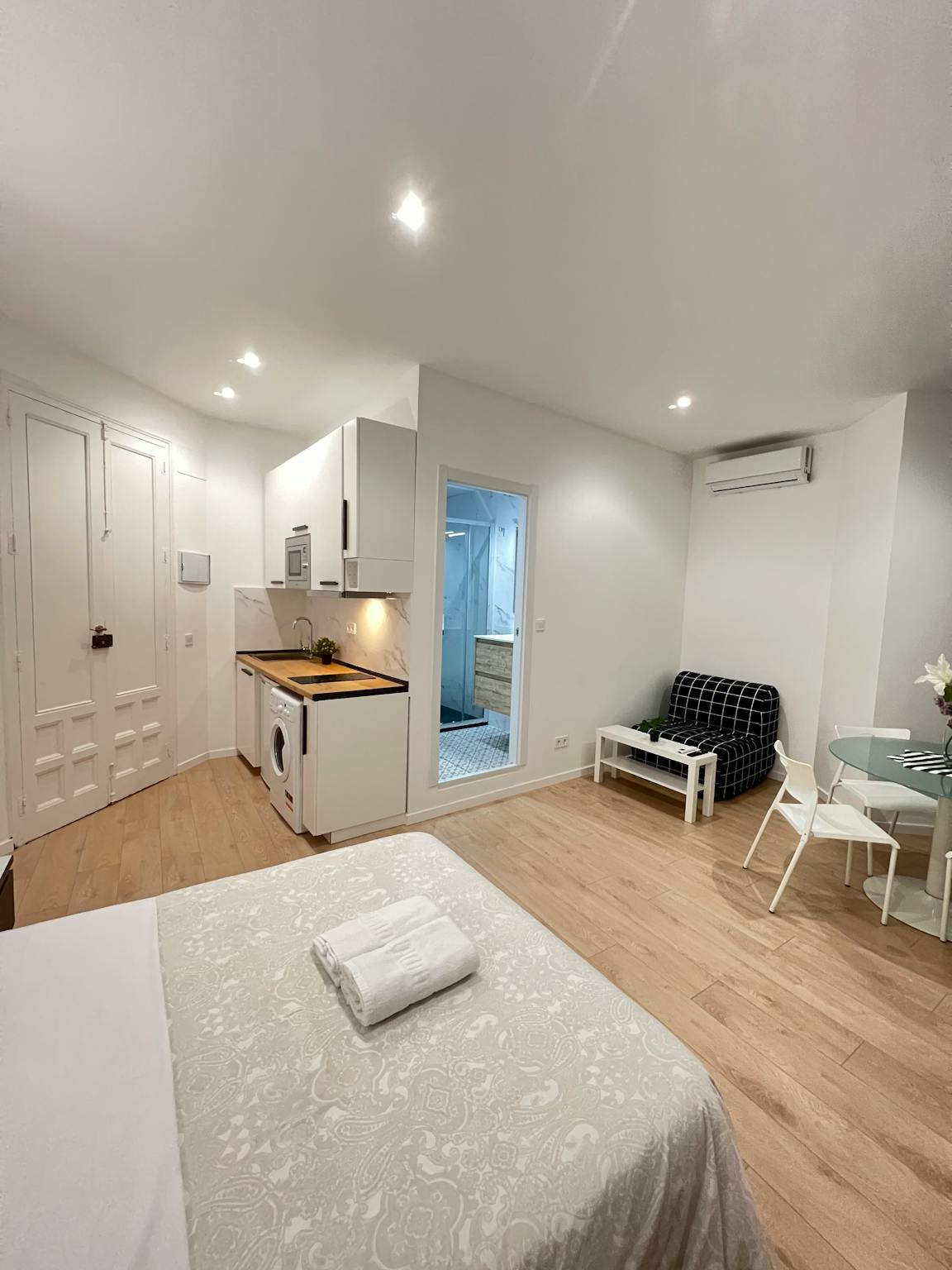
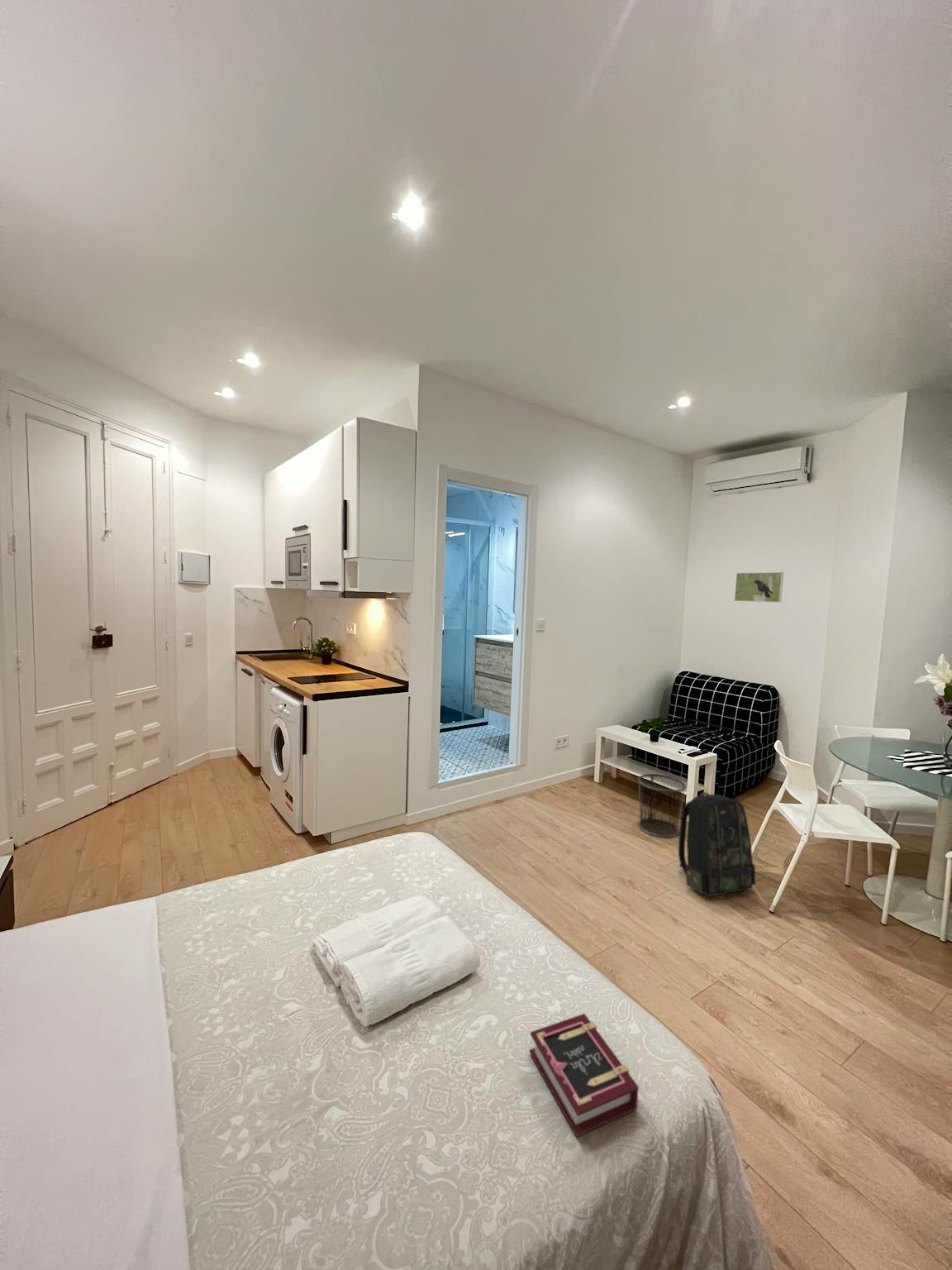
+ book [528,1013,640,1138]
+ backpack [678,791,756,902]
+ waste bin [637,773,687,838]
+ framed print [734,571,784,604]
